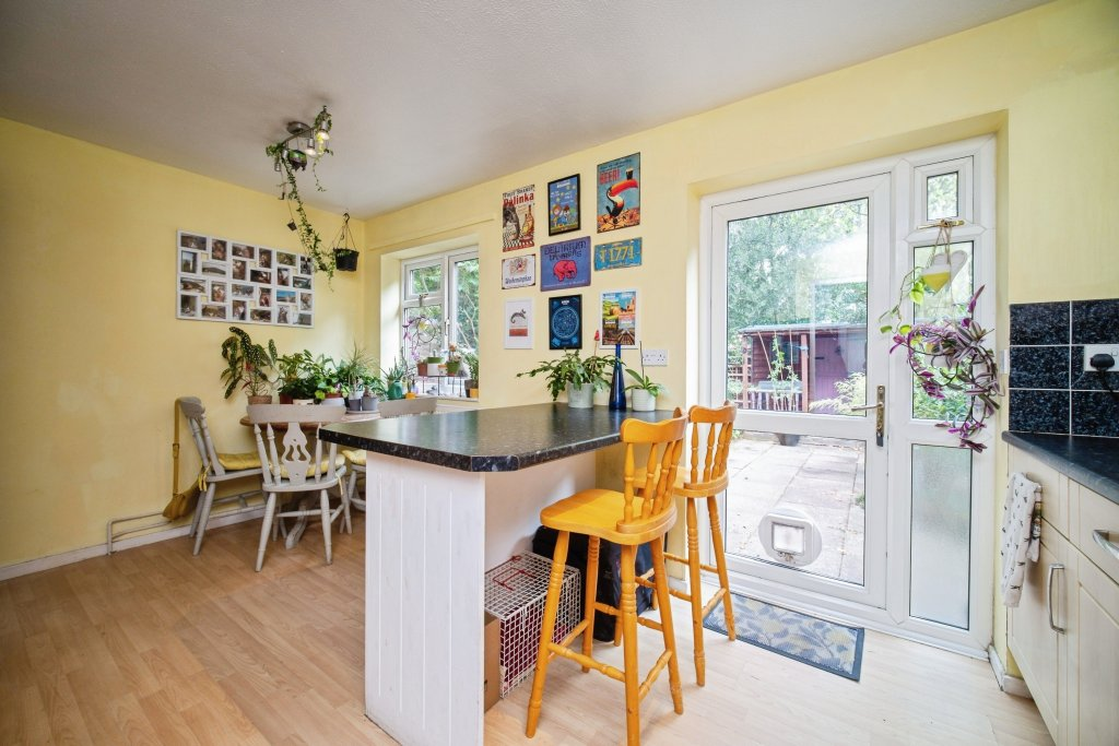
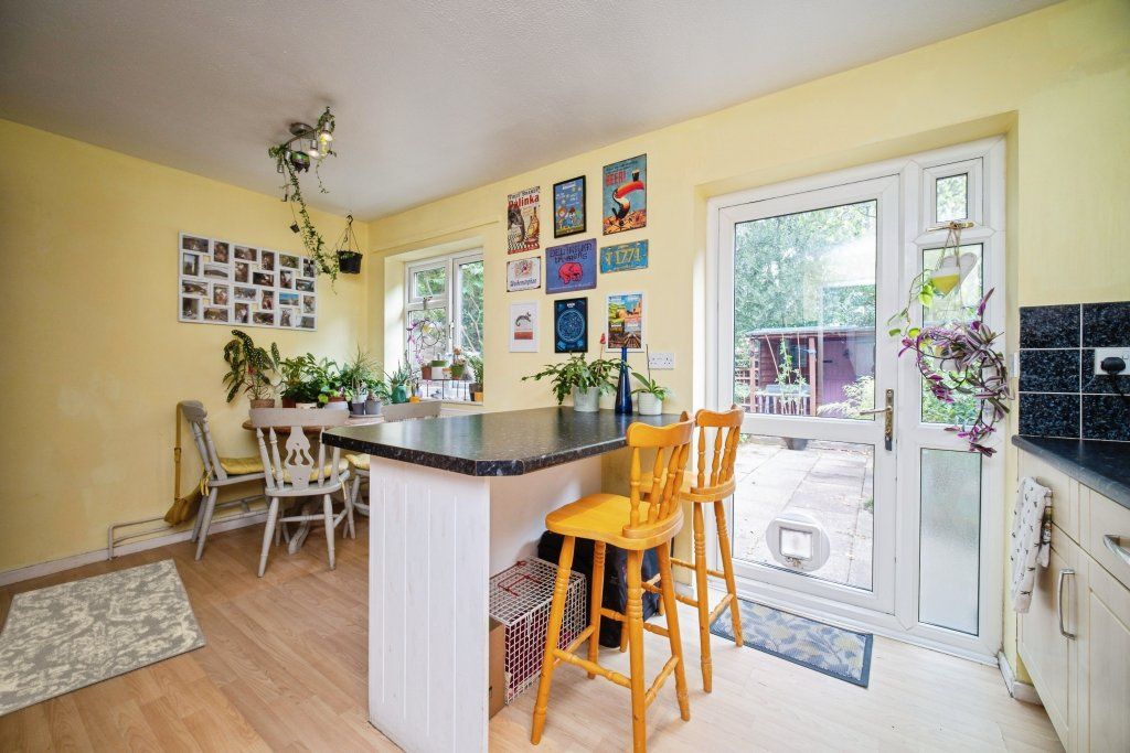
+ rug [0,558,207,717]
